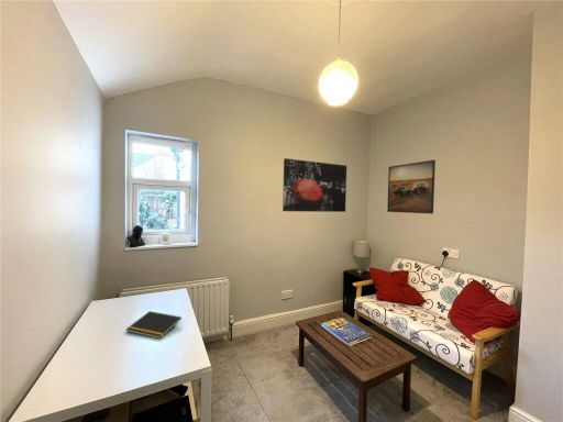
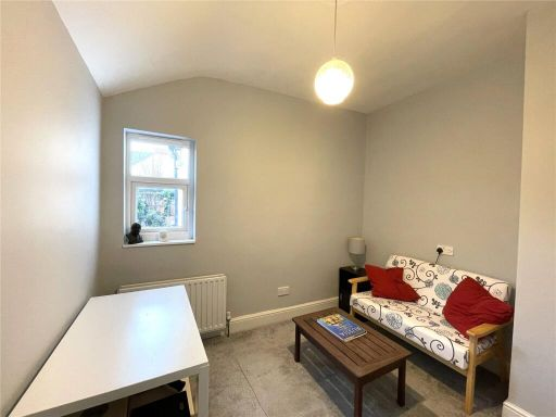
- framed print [386,159,437,214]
- notepad [124,310,183,340]
- wall art [282,157,347,213]
